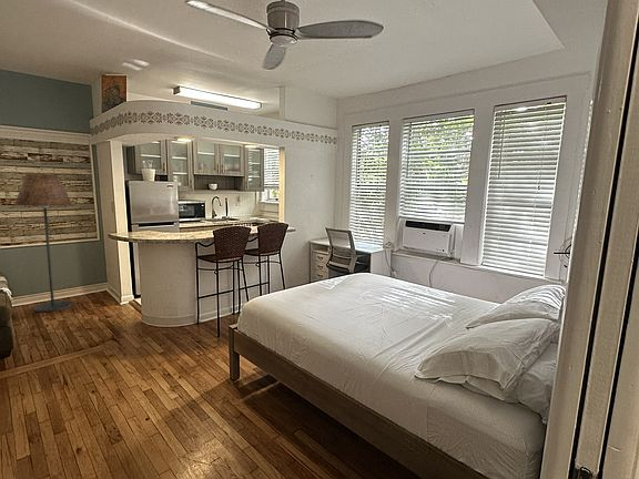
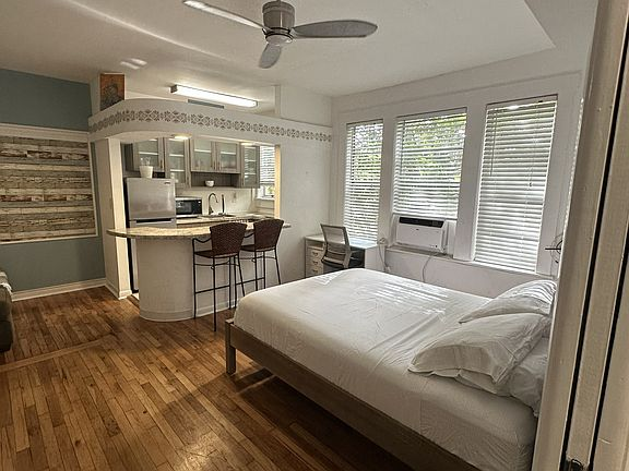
- floor lamp [13,173,73,313]
